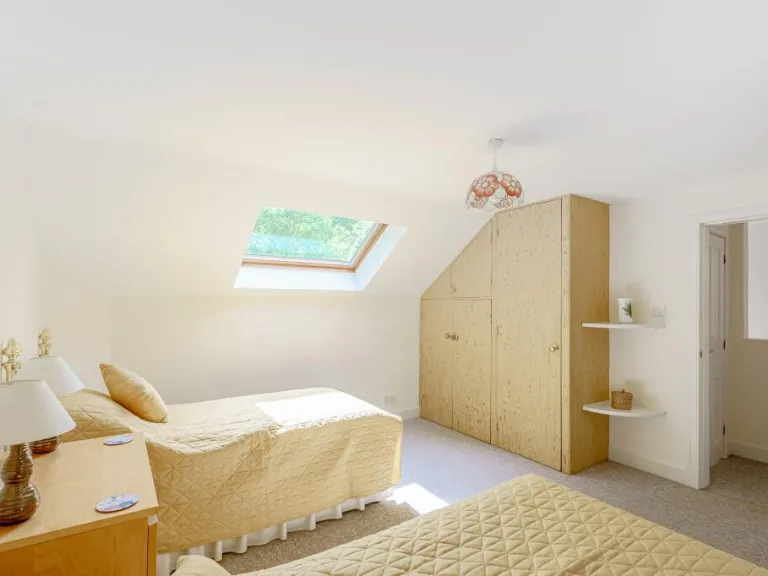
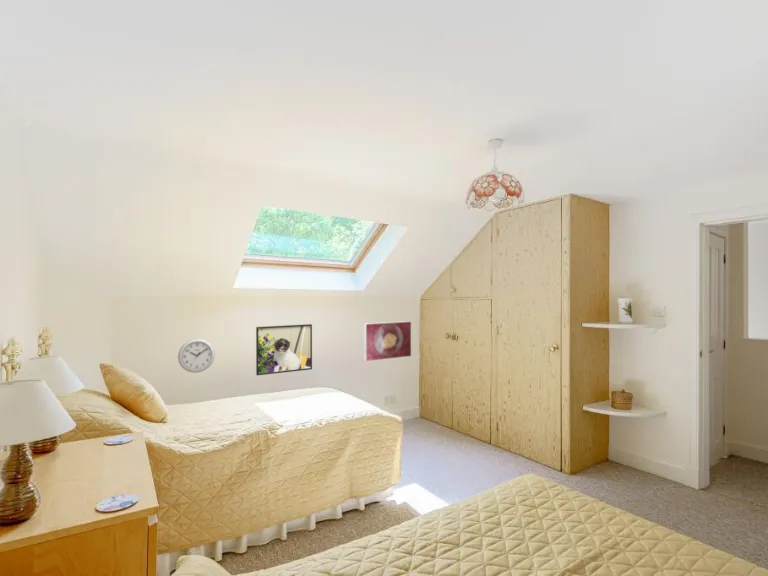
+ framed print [363,320,412,362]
+ wall clock [177,338,216,374]
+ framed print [255,323,313,376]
